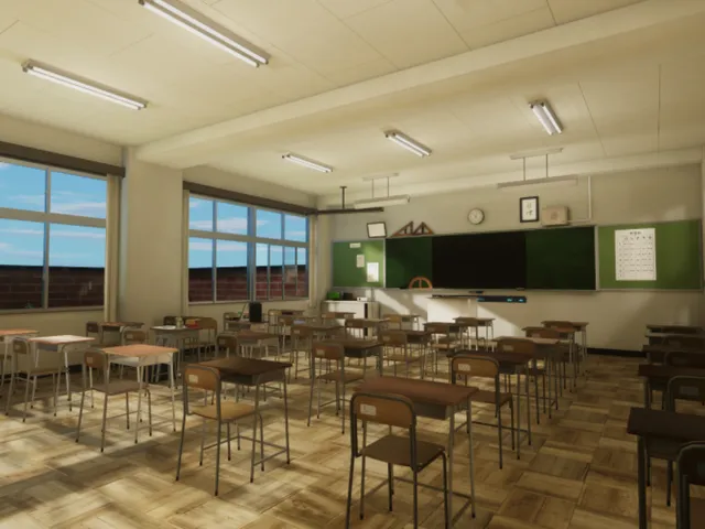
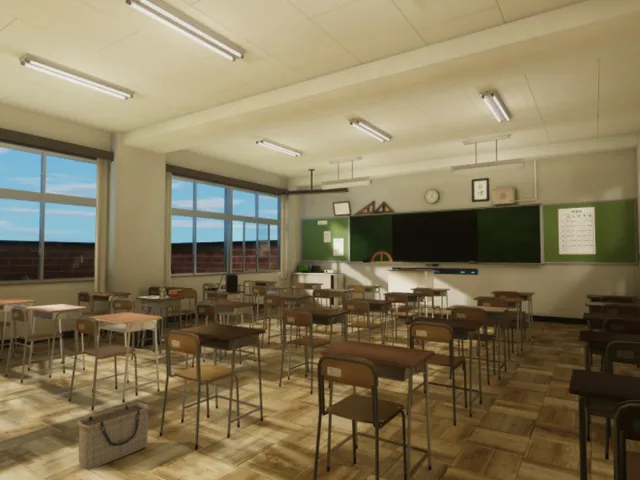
+ basket [76,402,151,471]
